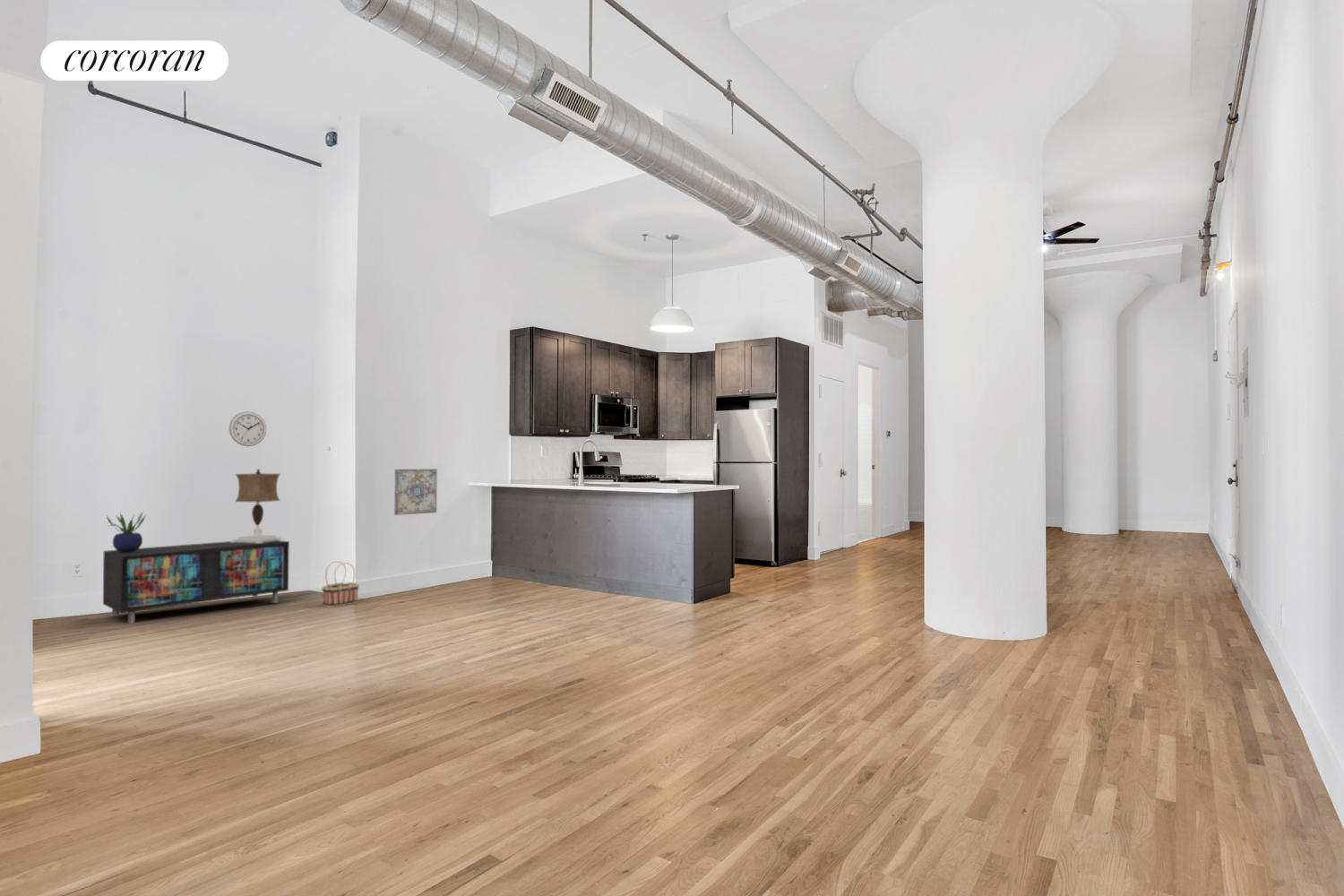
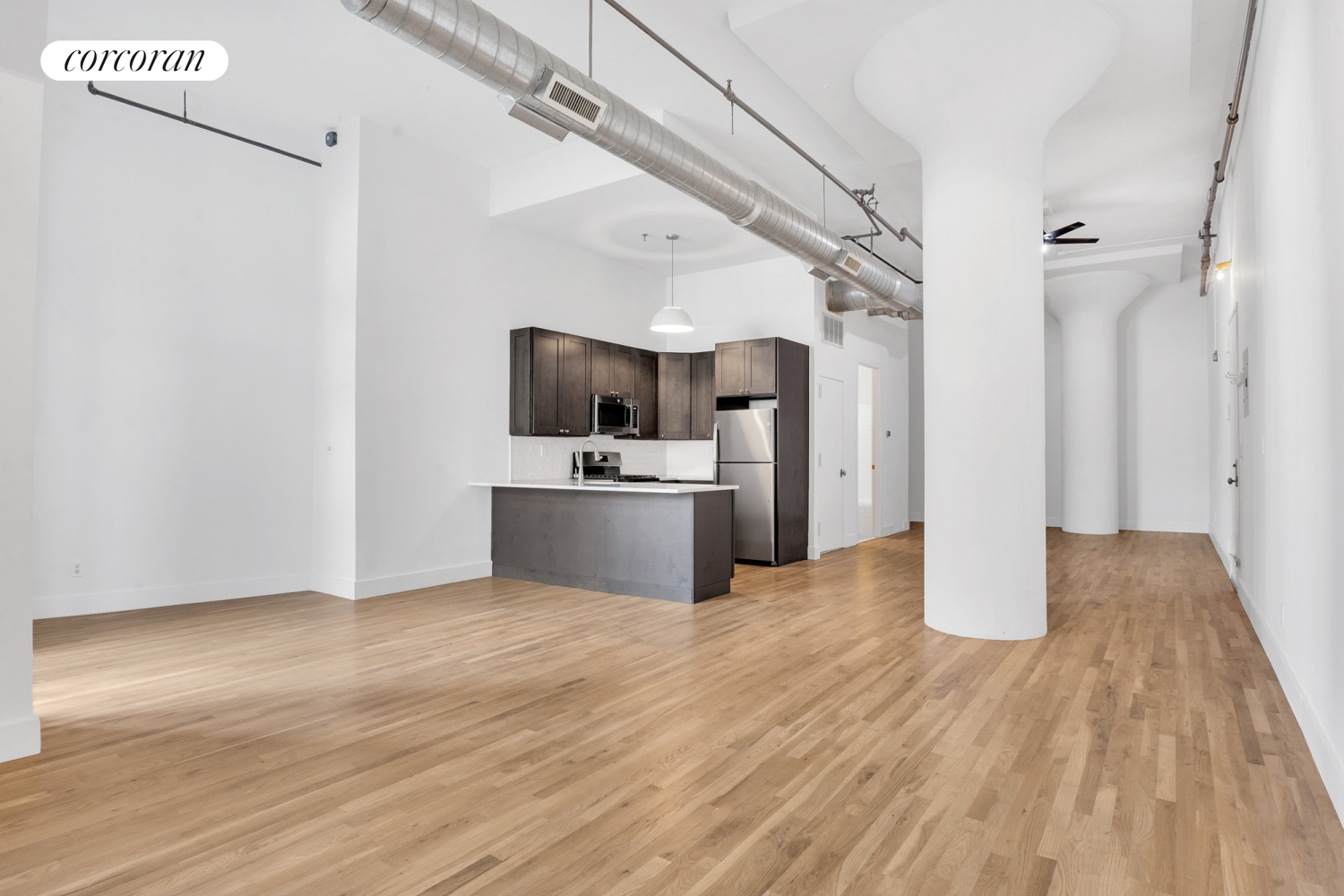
- wall art [393,468,438,516]
- potted plant [106,511,148,552]
- wall clock [228,410,268,447]
- storage cabinet [102,540,290,625]
- basket [321,560,360,608]
- table lamp [231,469,284,543]
